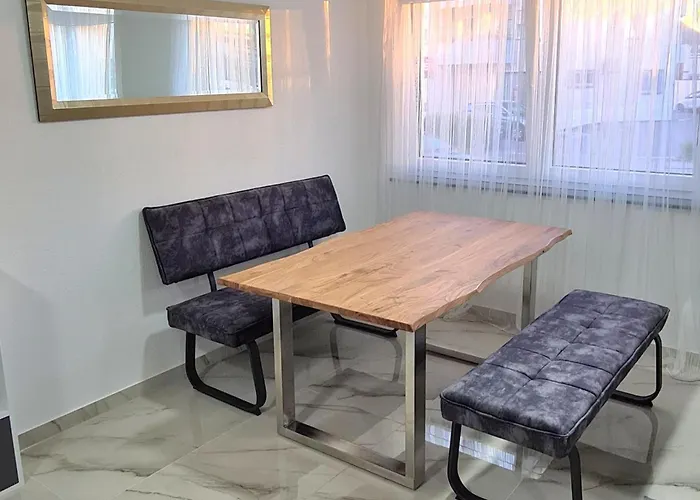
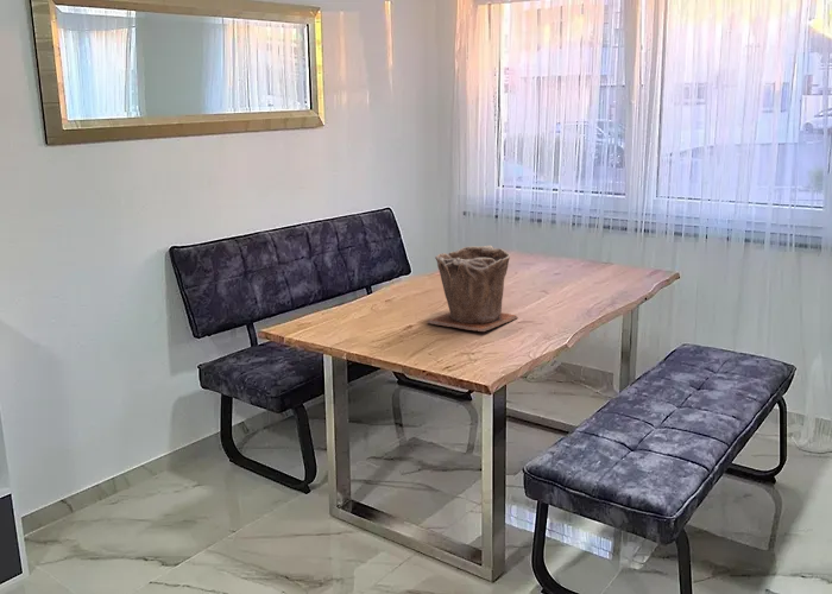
+ plant pot [427,245,518,333]
